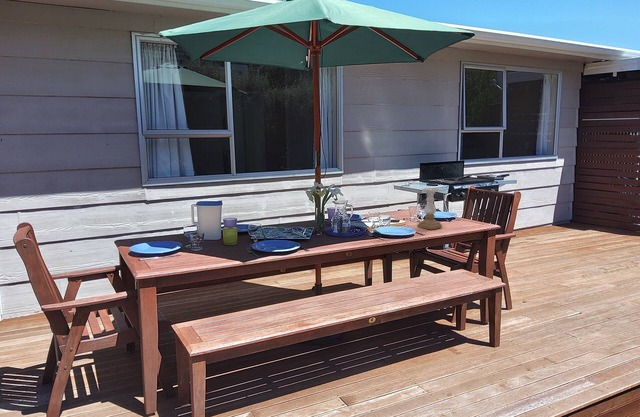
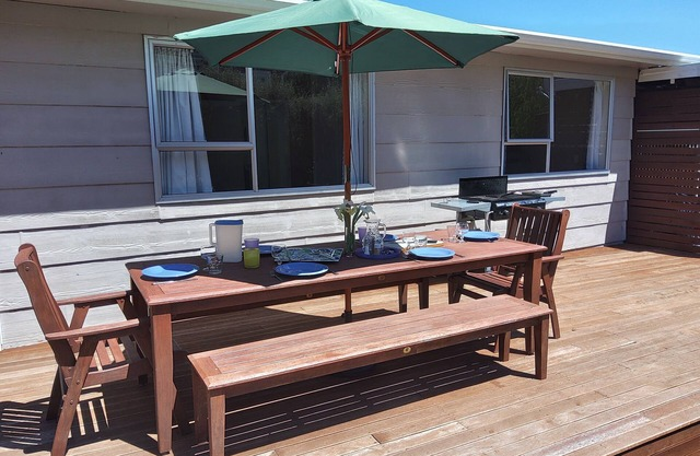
- candle holder [416,187,443,231]
